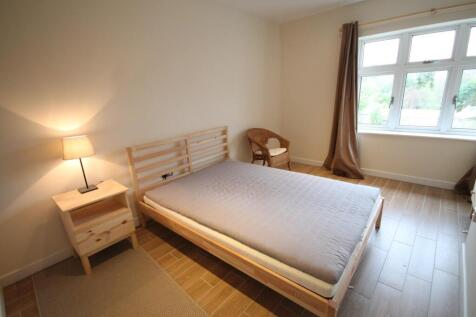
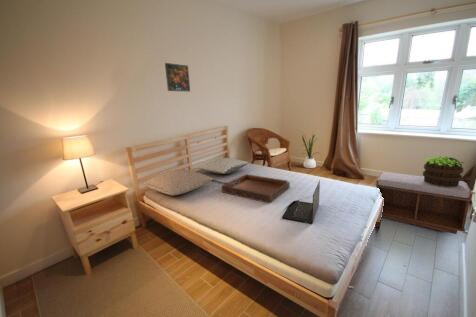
+ house plant [296,128,322,169]
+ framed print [164,62,191,93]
+ bench [375,171,473,235]
+ serving tray [221,173,291,205]
+ pillow [196,157,249,175]
+ potted plant [422,156,465,187]
+ laptop [281,179,321,225]
+ pillow [142,168,214,196]
